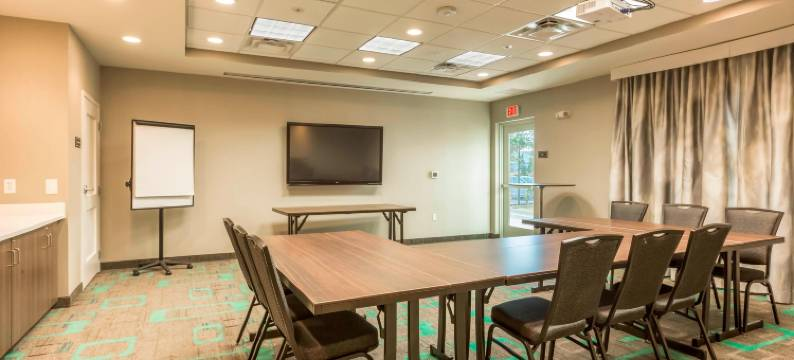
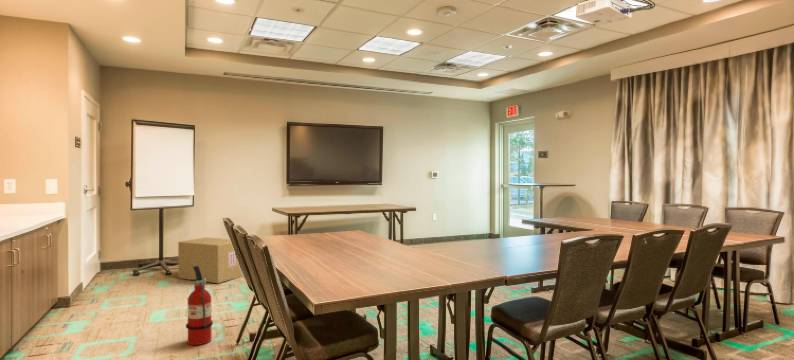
+ fire extinguisher [185,266,214,346]
+ cardboard box [177,236,244,284]
